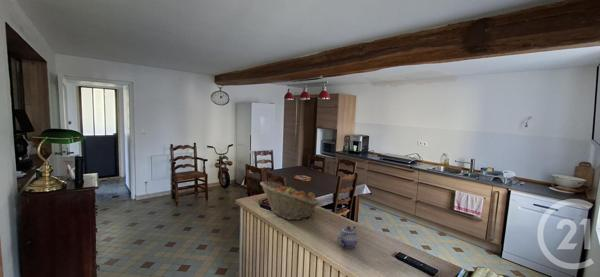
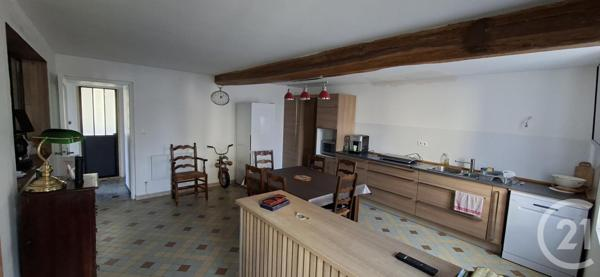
- teapot [337,225,359,249]
- fruit basket [259,180,321,221]
